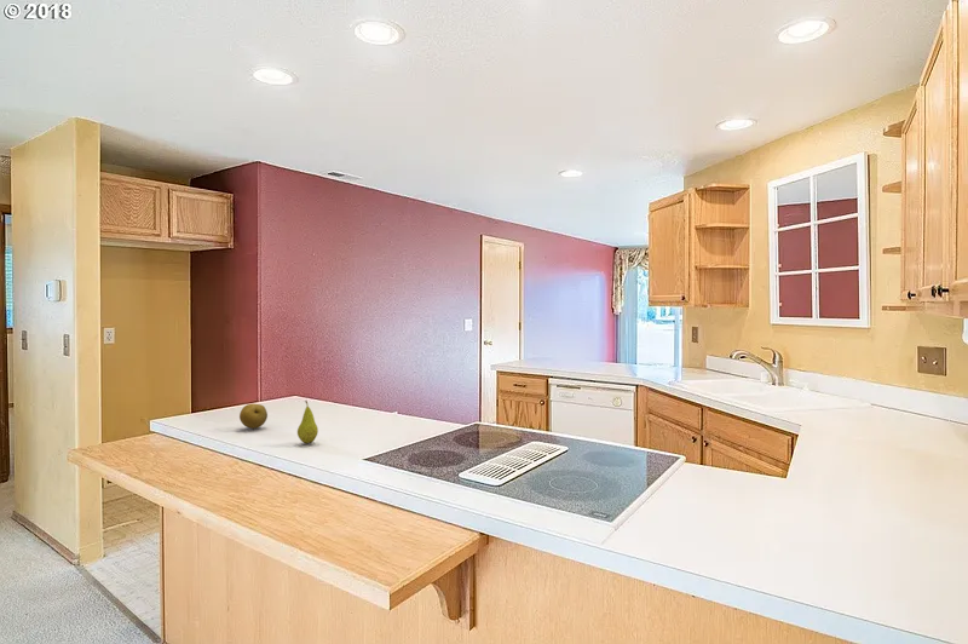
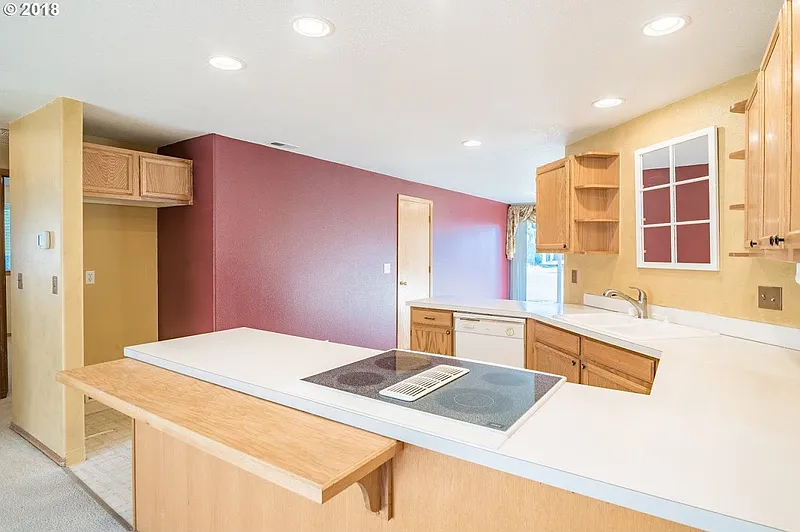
- fruit [238,403,269,430]
- fruit [296,399,319,444]
